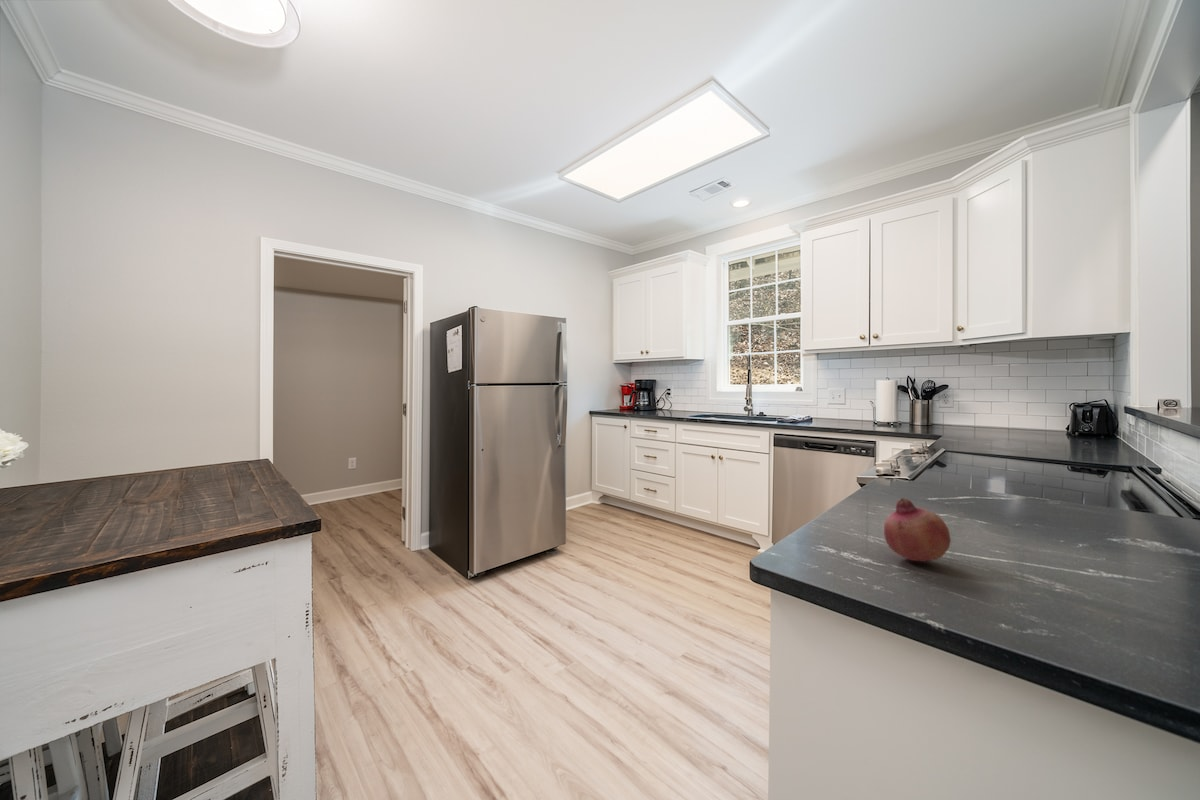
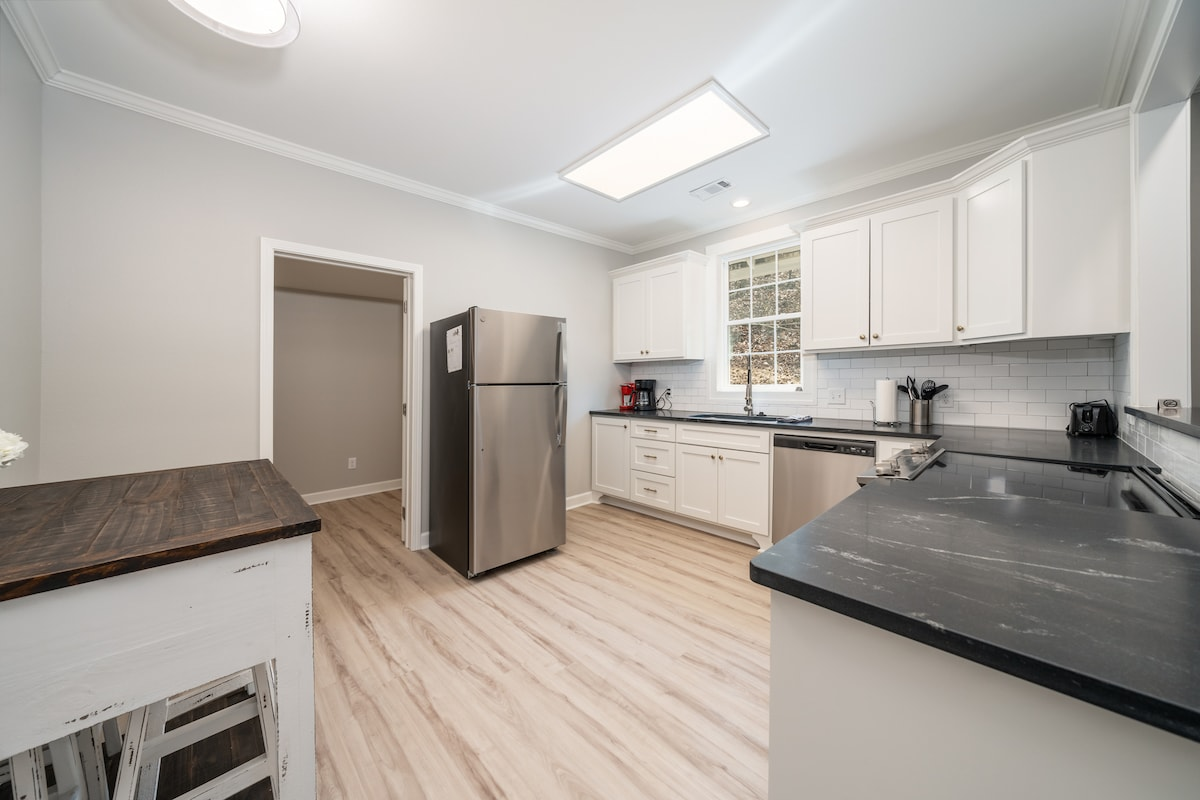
- fruit [883,497,952,562]
